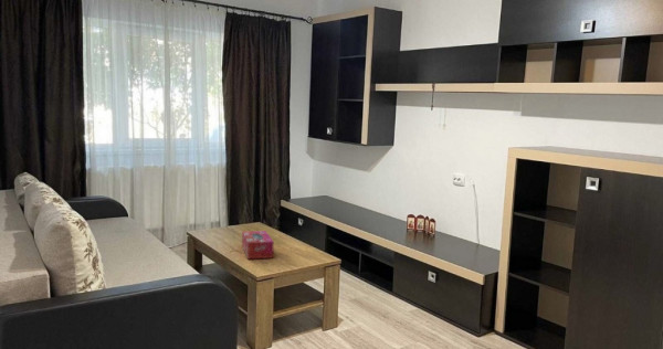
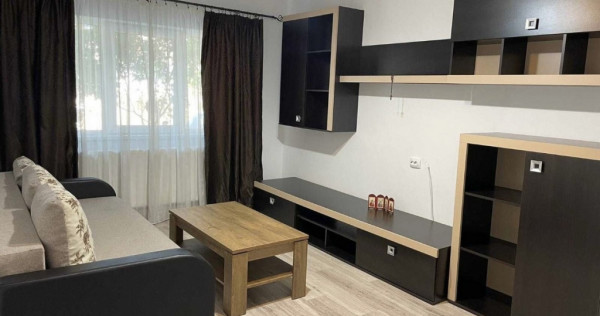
- tissue box [241,230,275,260]
